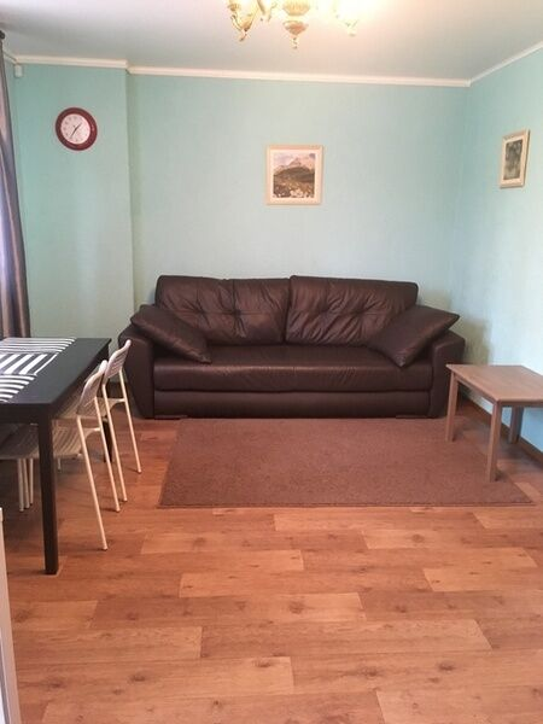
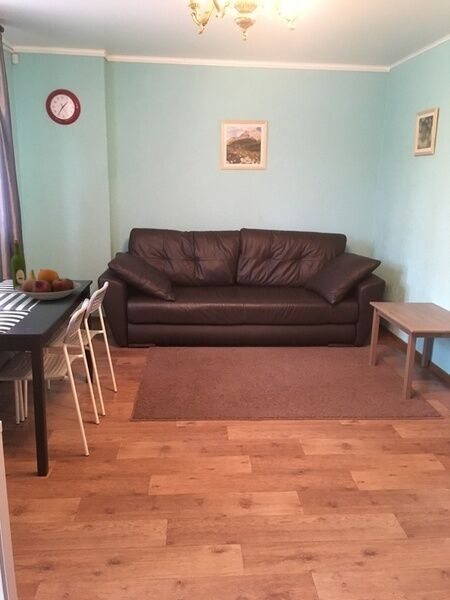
+ fruit bowl [15,268,82,301]
+ wine bottle [10,239,28,291]
